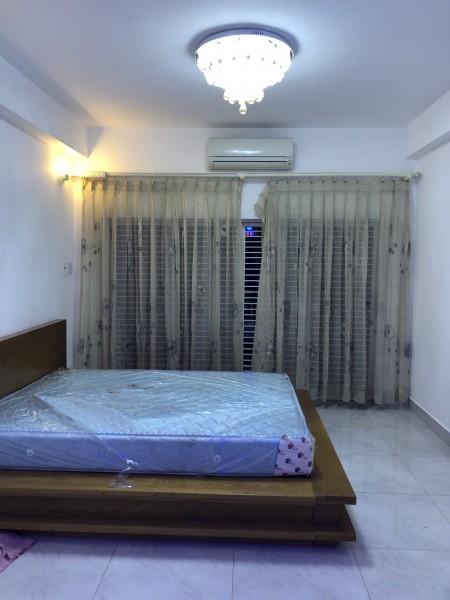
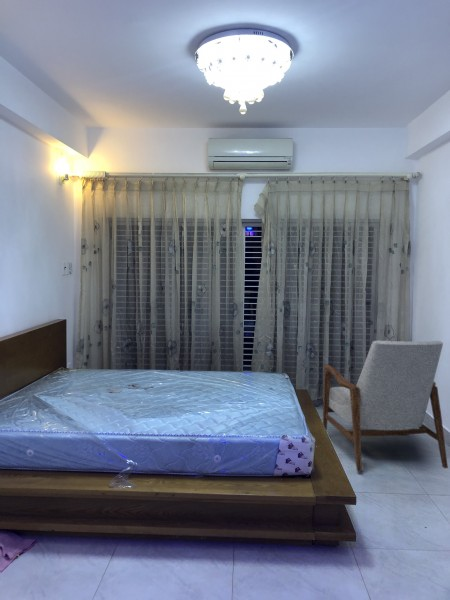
+ armchair [322,340,449,473]
